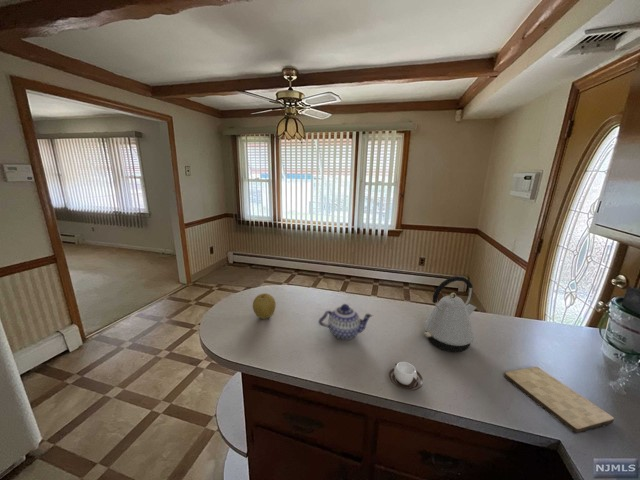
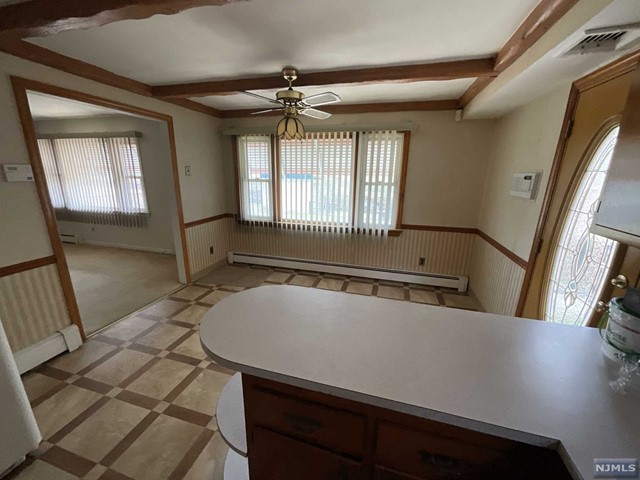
- kettle [423,275,477,353]
- teapot [317,303,374,341]
- fruit [252,292,276,320]
- cup [388,361,424,392]
- cutting board [503,366,615,435]
